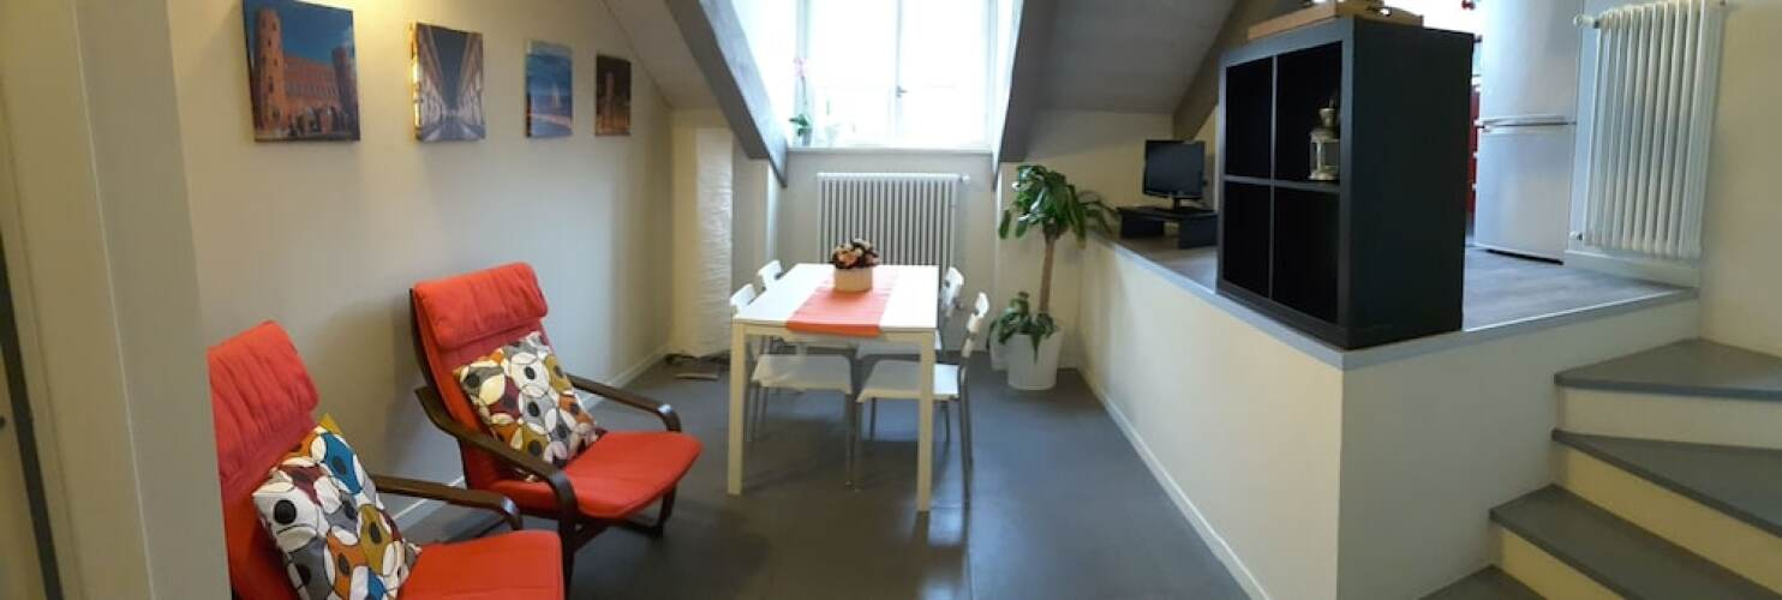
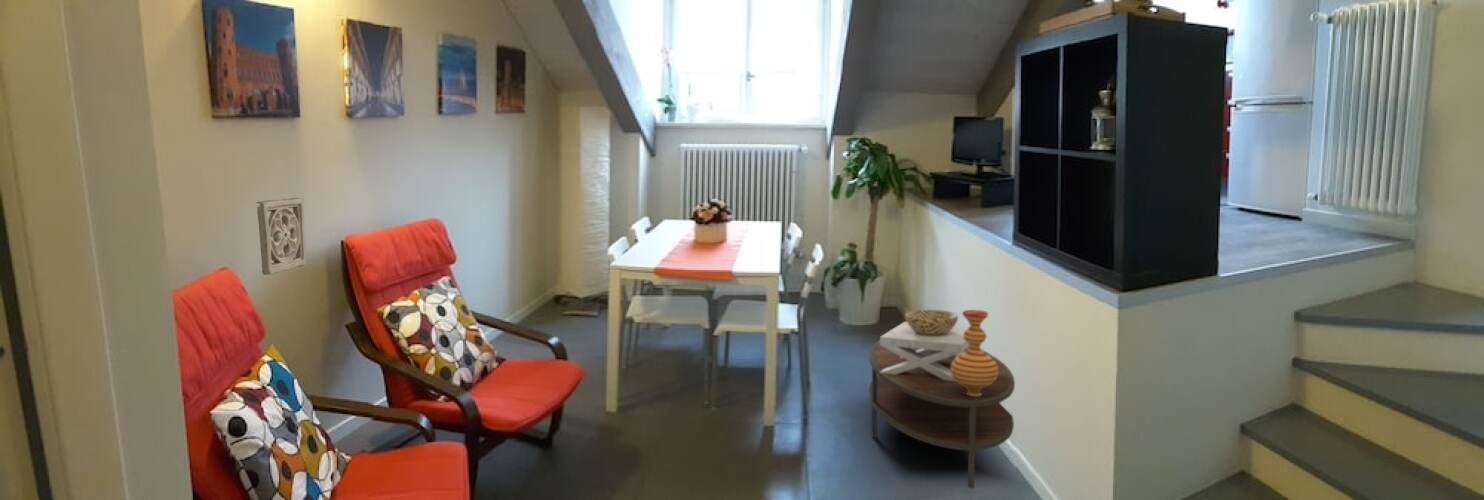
+ coffee table [868,339,1016,489]
+ wall ornament [255,197,307,276]
+ vase [951,309,998,396]
+ decorative bowl [879,309,969,381]
